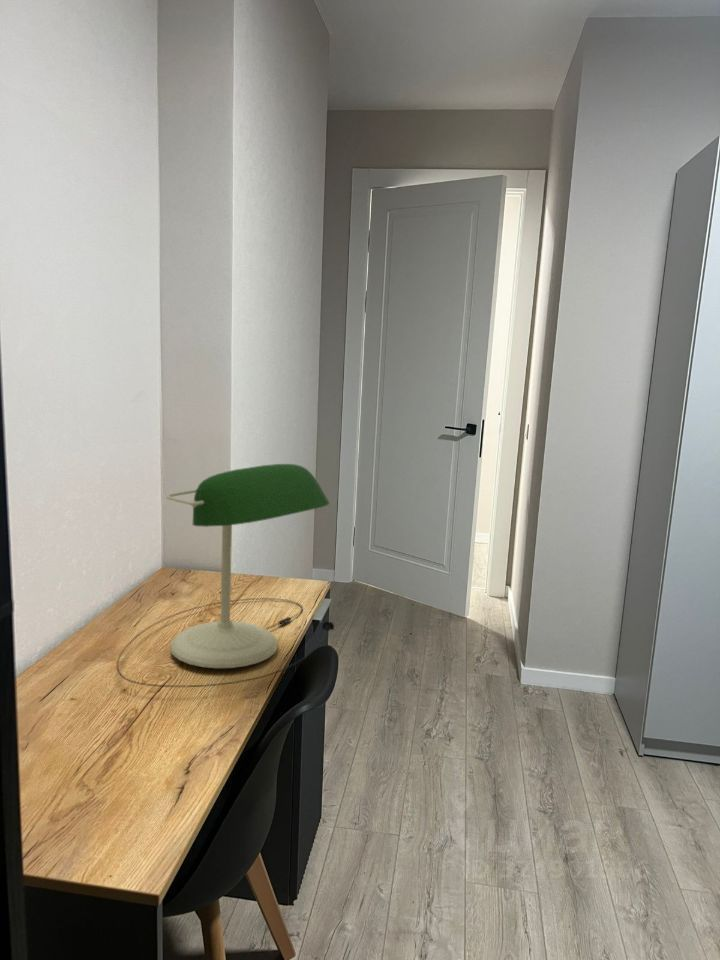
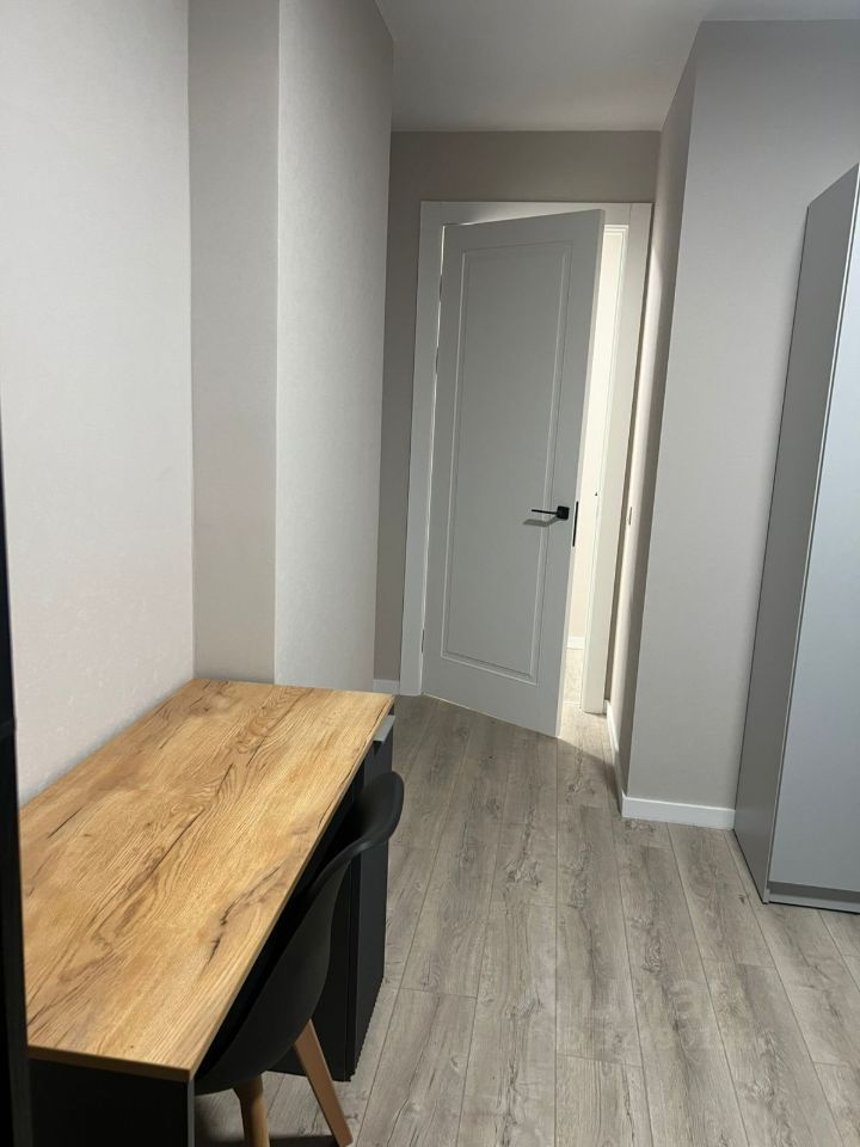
- desk lamp [116,463,335,688]
